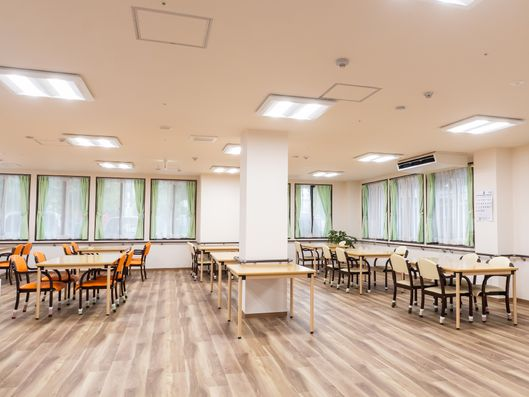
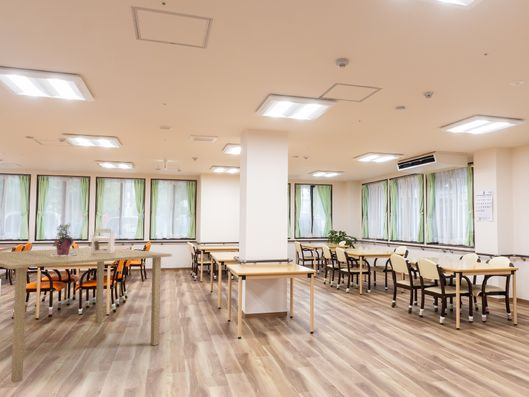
+ potted flower [51,223,77,257]
+ gable box [90,228,116,253]
+ dining table [0,246,173,384]
